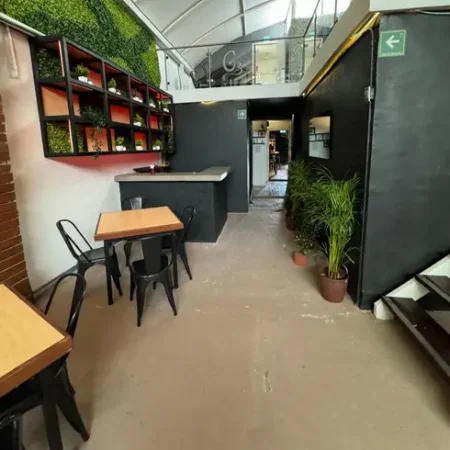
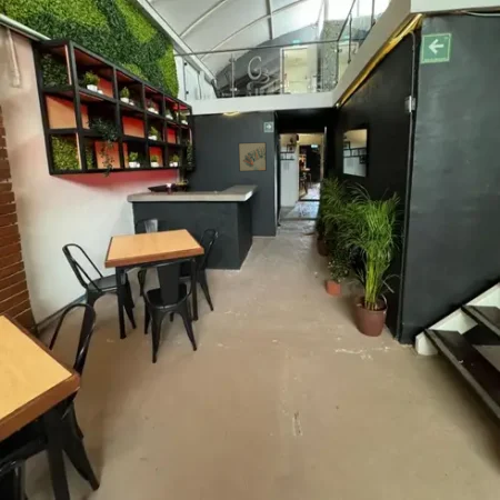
+ wall art [238,141,268,172]
